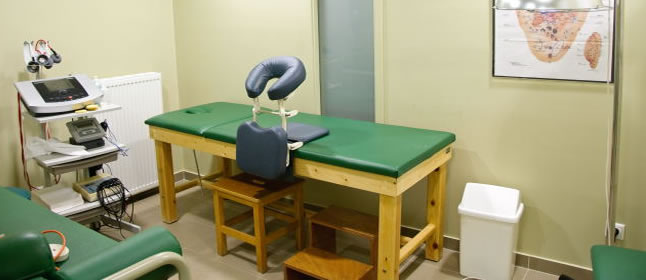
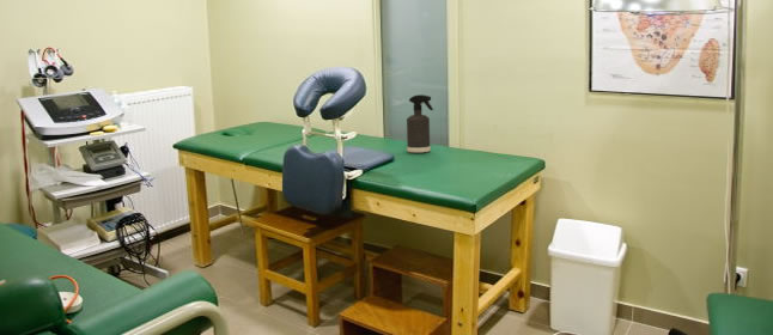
+ spray bottle [406,93,434,153]
